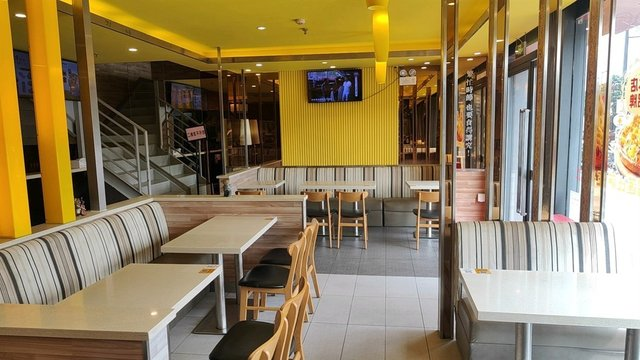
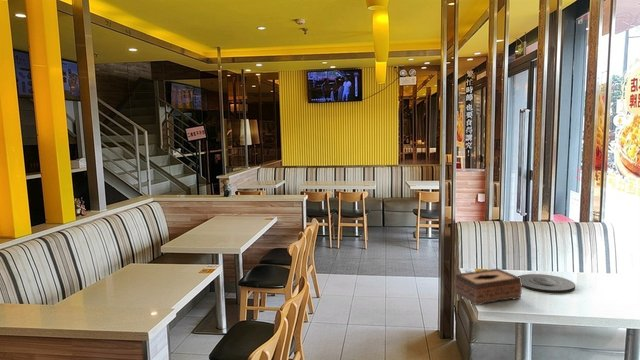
+ plate [517,273,576,294]
+ tissue box [454,267,523,306]
